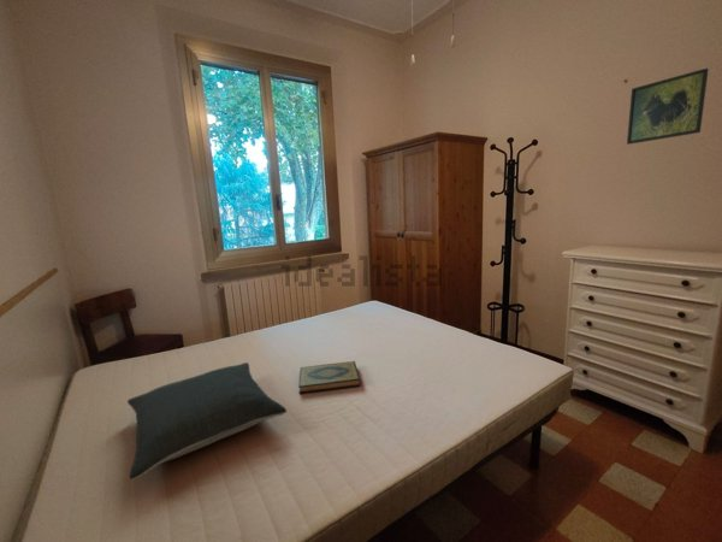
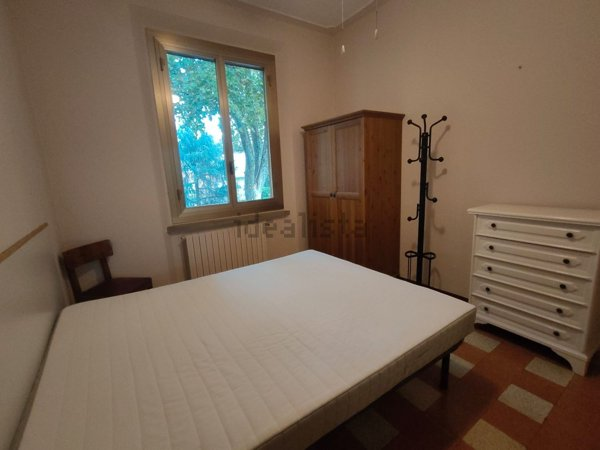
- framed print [626,67,710,146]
- hardback book [297,360,361,395]
- pillow [126,361,288,481]
